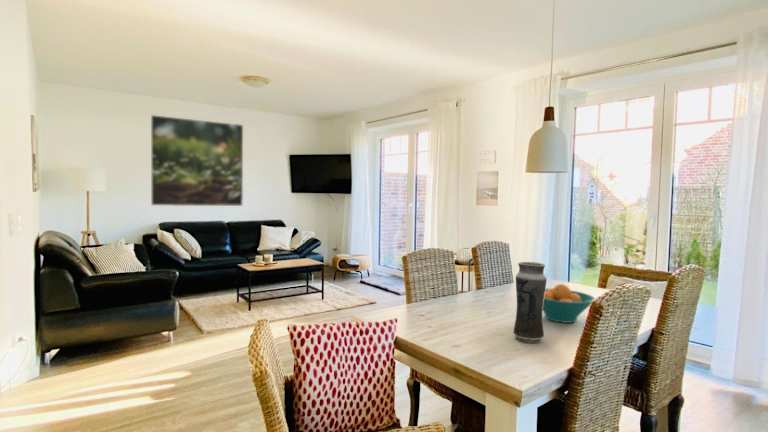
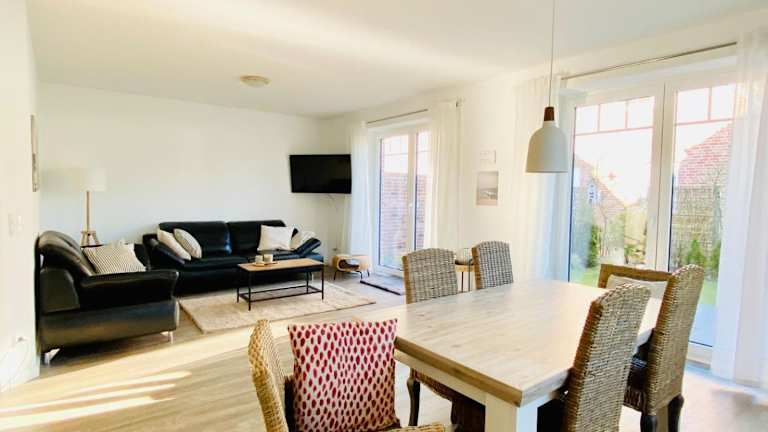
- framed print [150,114,244,207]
- fruit bowl [542,283,596,324]
- vase [513,261,547,344]
